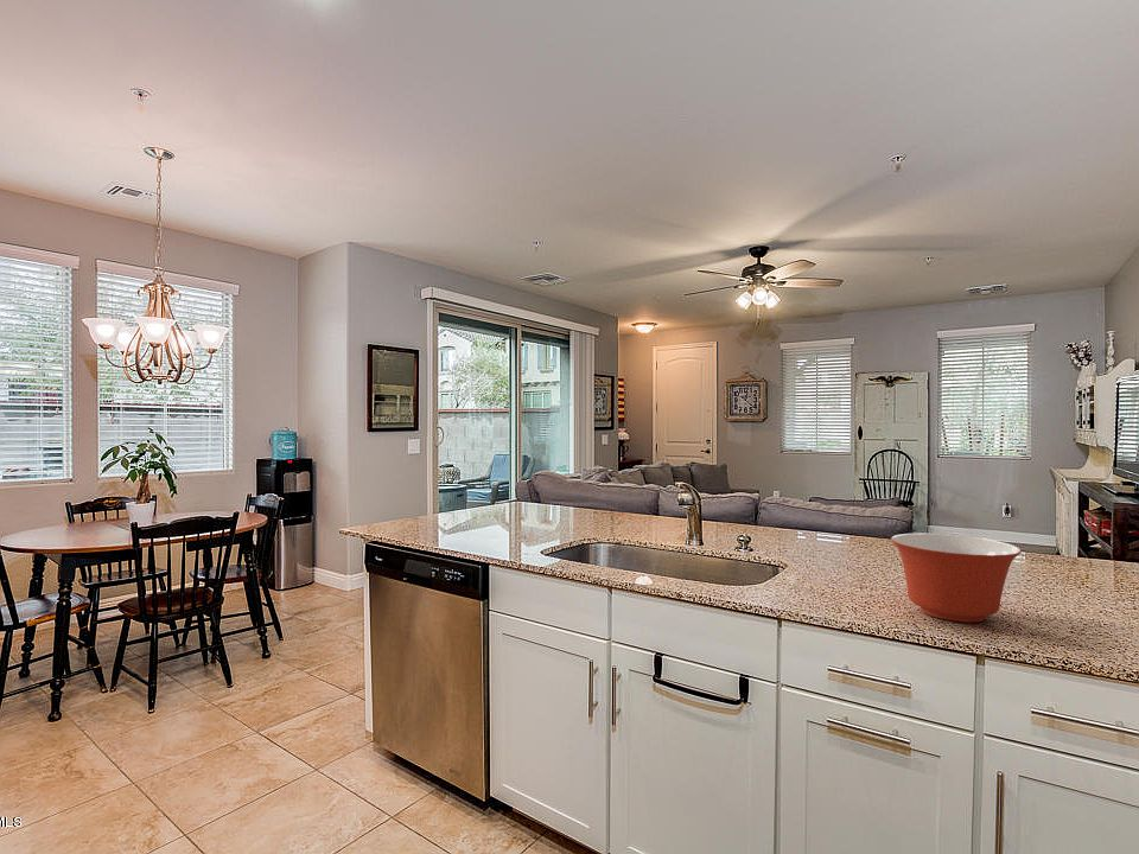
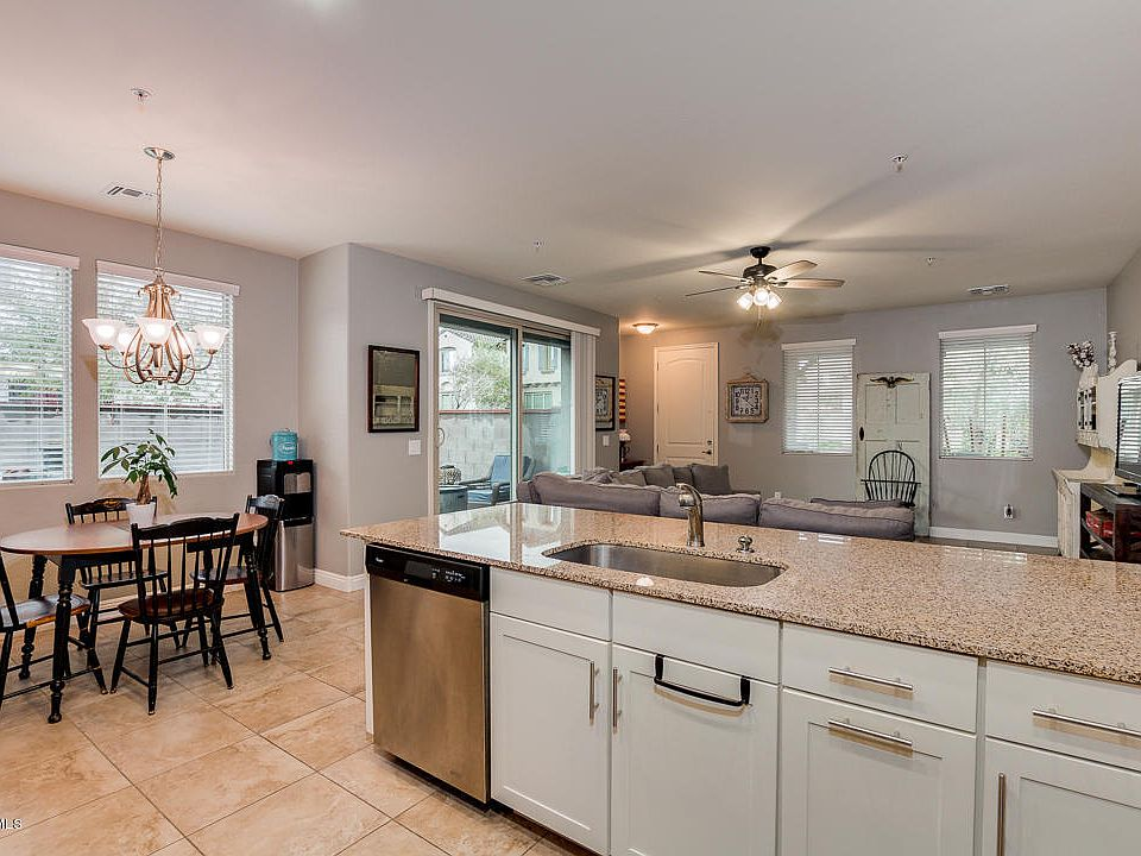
- mixing bowl [890,533,1023,624]
